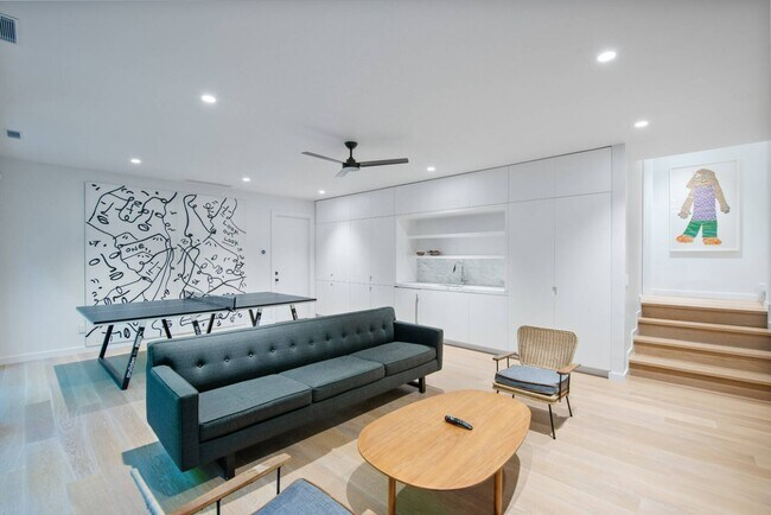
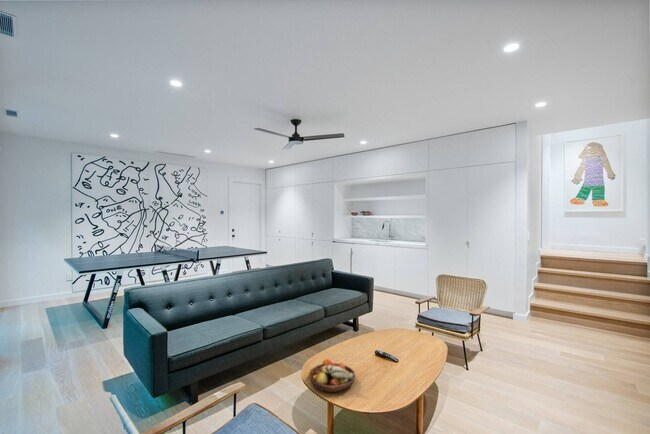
+ fruit bowl [308,358,356,393]
